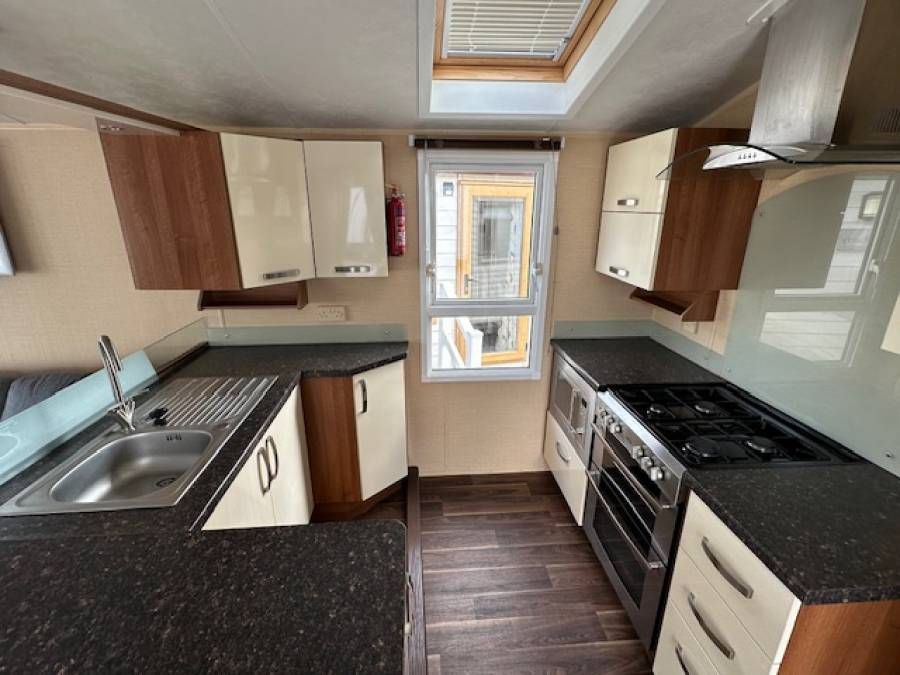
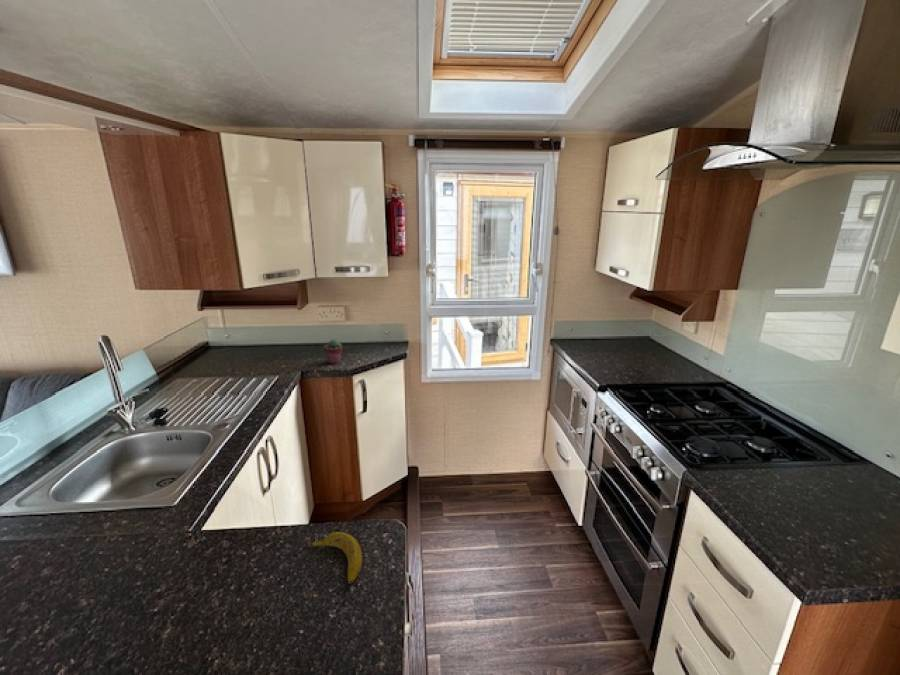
+ potted succulent [323,338,343,365]
+ banana [307,531,363,585]
